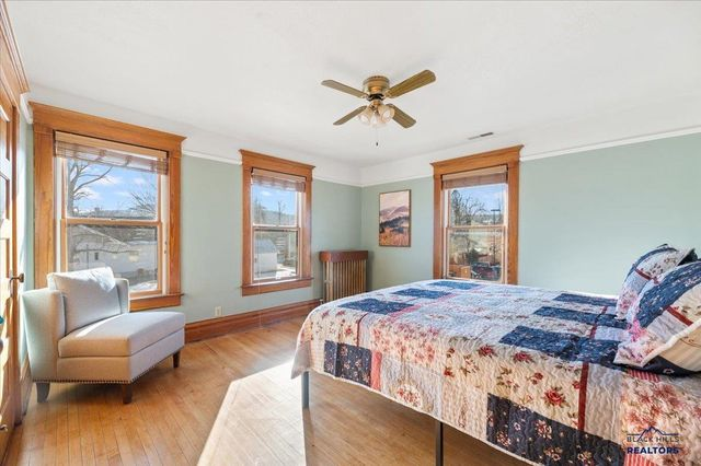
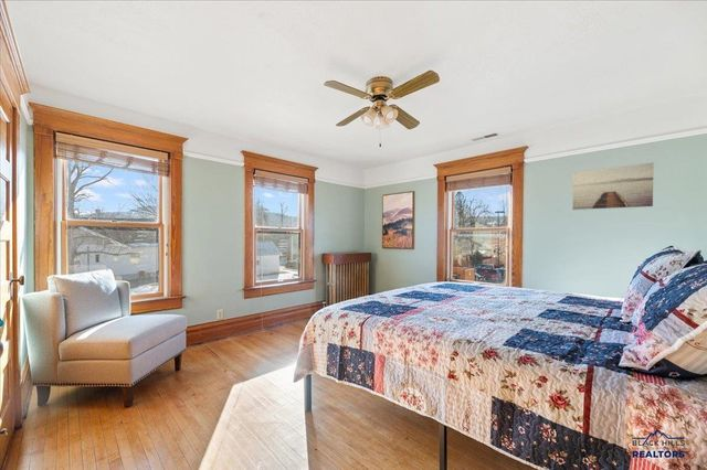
+ wall art [571,161,654,211]
